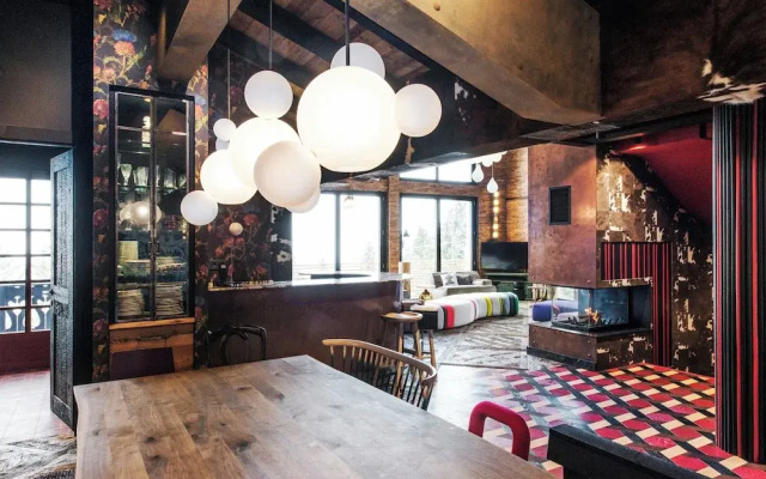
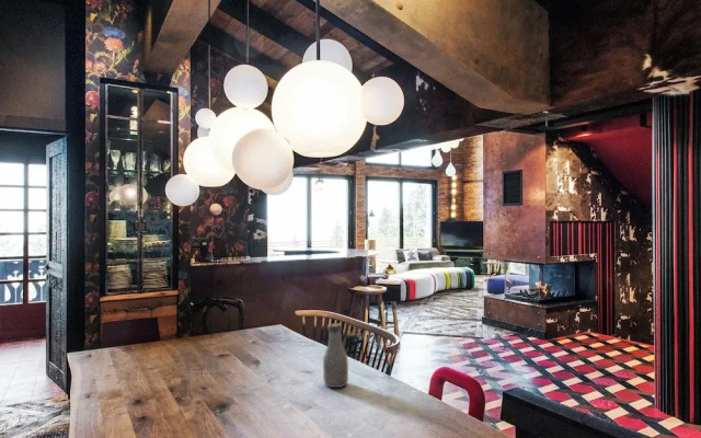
+ bottle [322,322,349,389]
